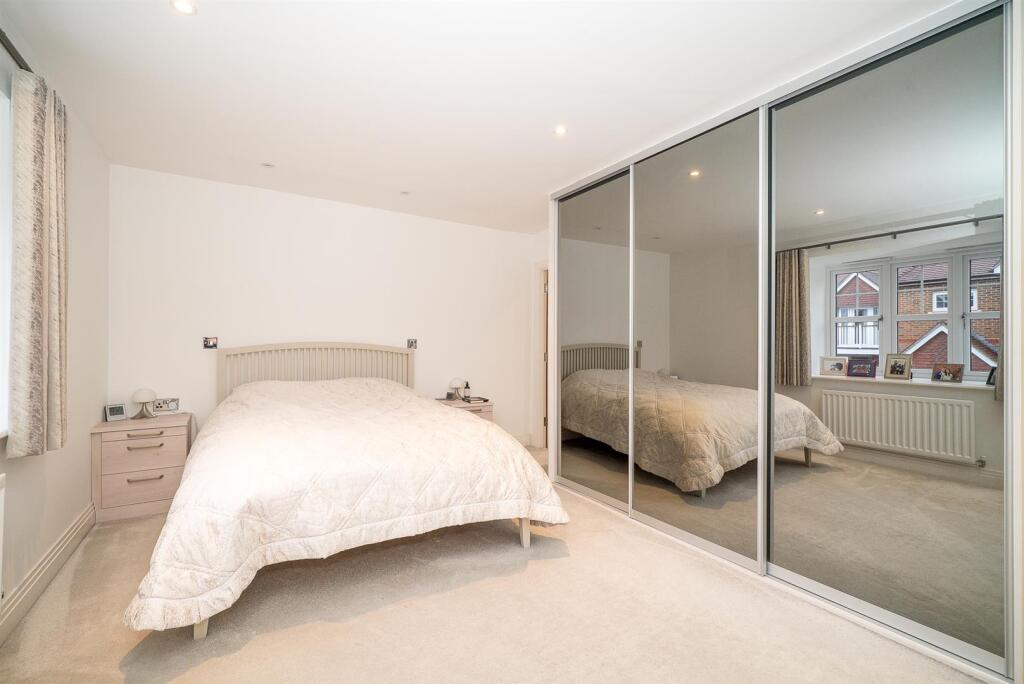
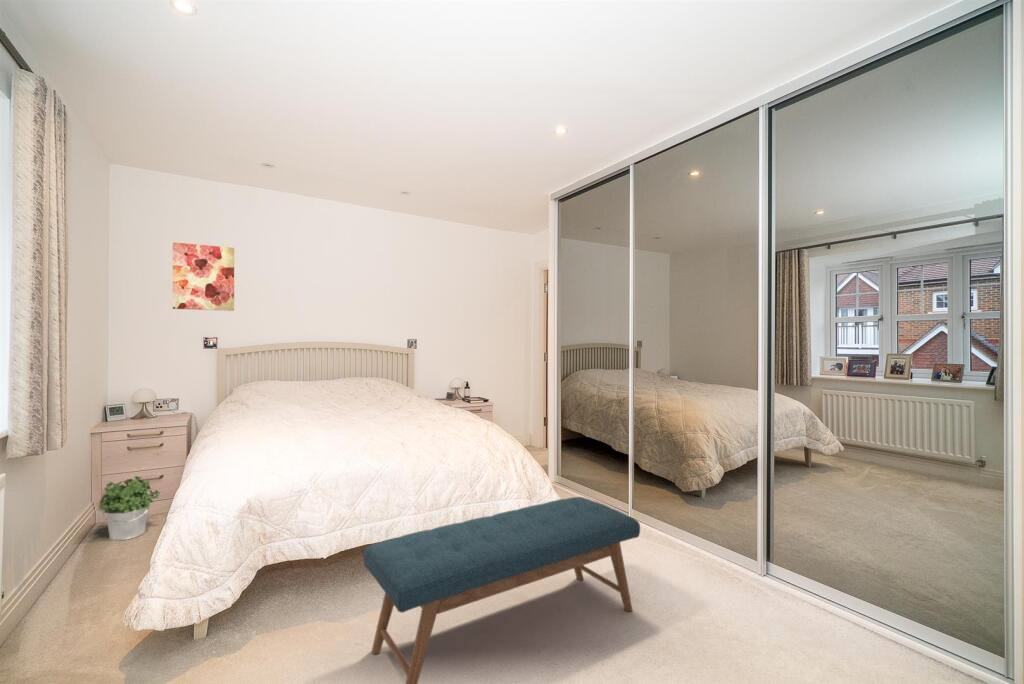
+ bench [362,496,641,684]
+ wall art [172,241,235,312]
+ potted plant [97,475,161,542]
